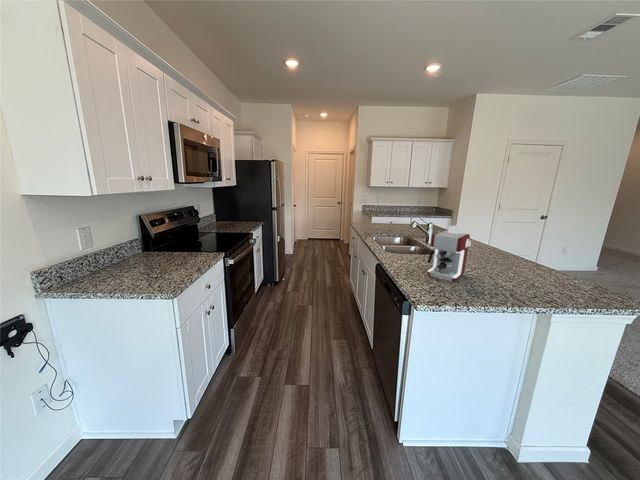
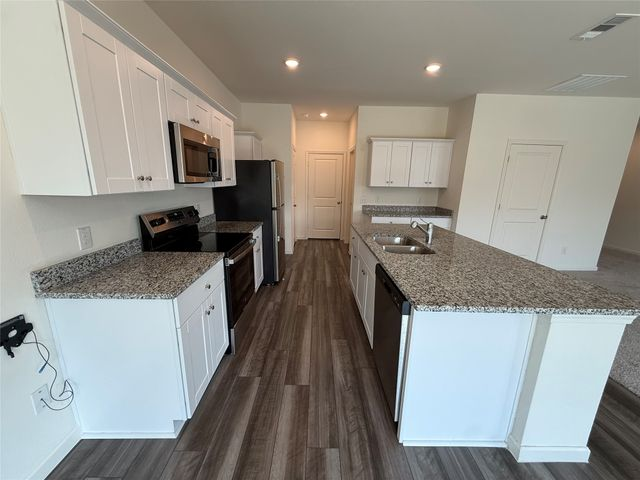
- coffee maker [427,225,472,282]
